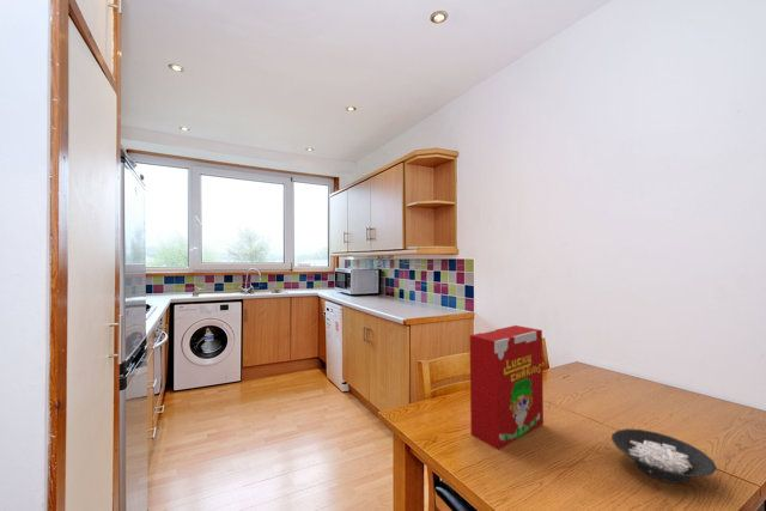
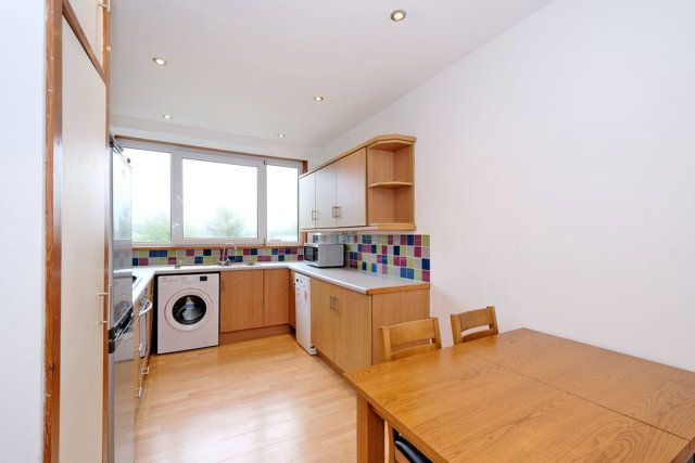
- cereal bowl [610,427,718,485]
- cereal box [469,324,545,451]
